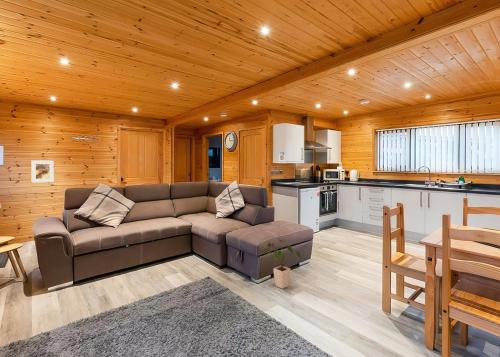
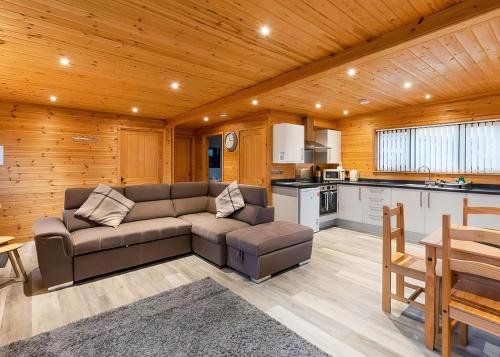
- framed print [30,159,55,183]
- house plant [263,237,302,290]
